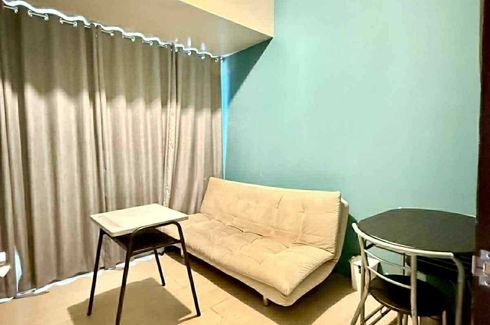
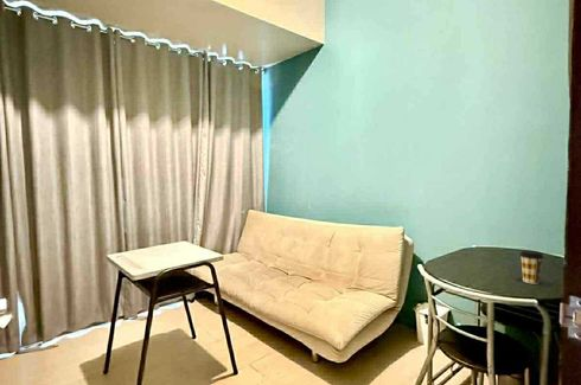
+ coffee cup [518,249,545,285]
